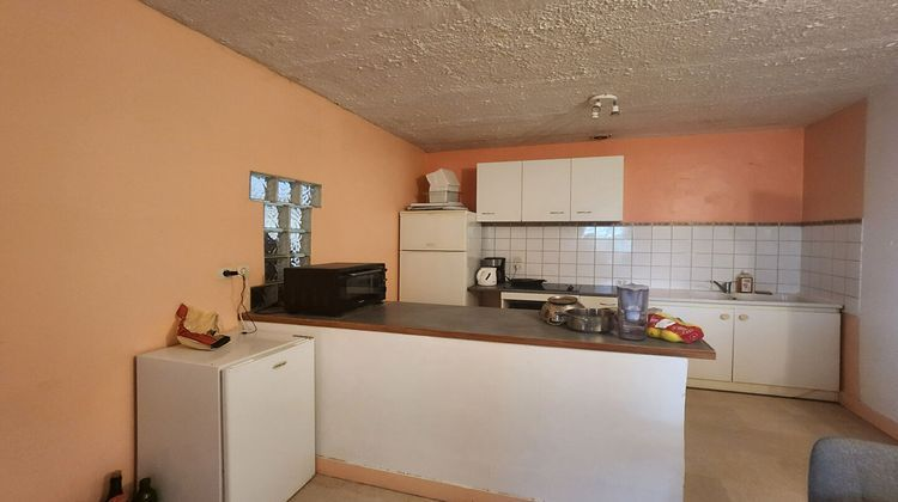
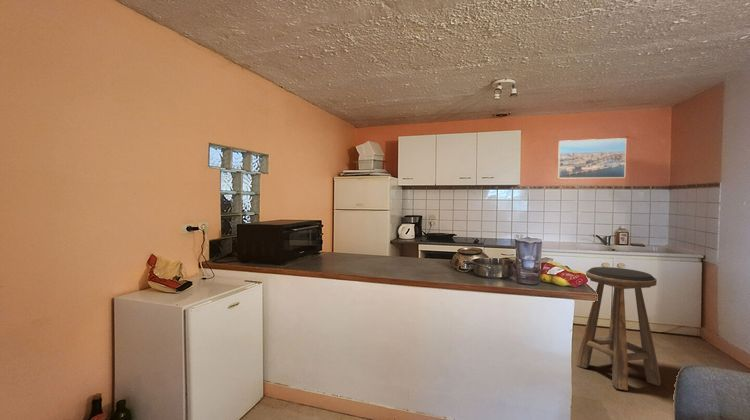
+ stool [576,266,662,391]
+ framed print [557,137,627,180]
